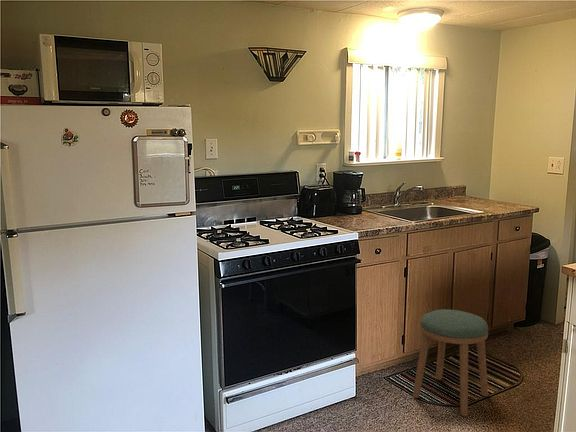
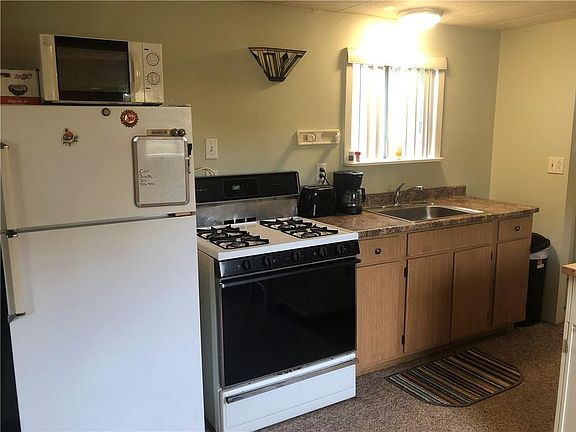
- stool [412,308,489,417]
